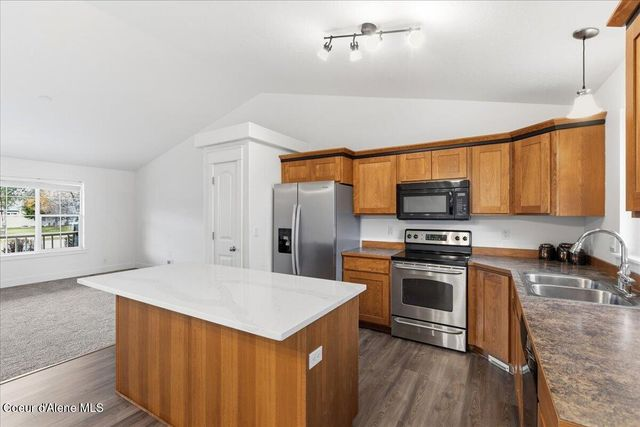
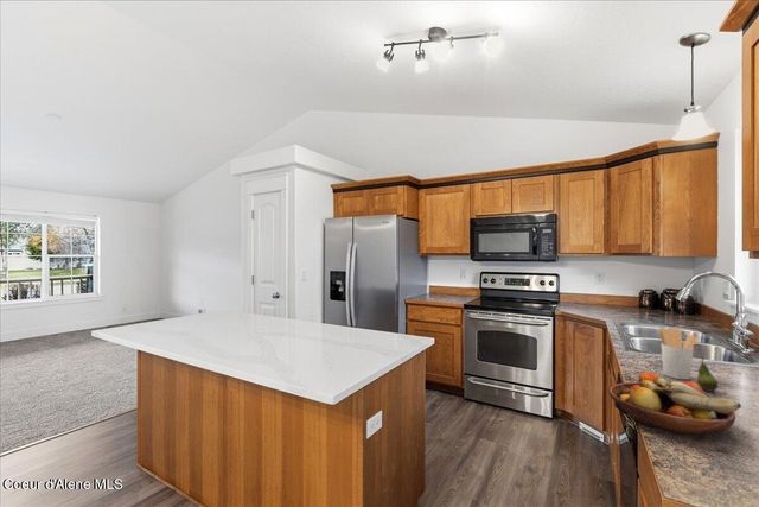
+ fruit bowl [607,372,742,436]
+ fruit [696,356,719,393]
+ utensil holder [658,327,700,381]
